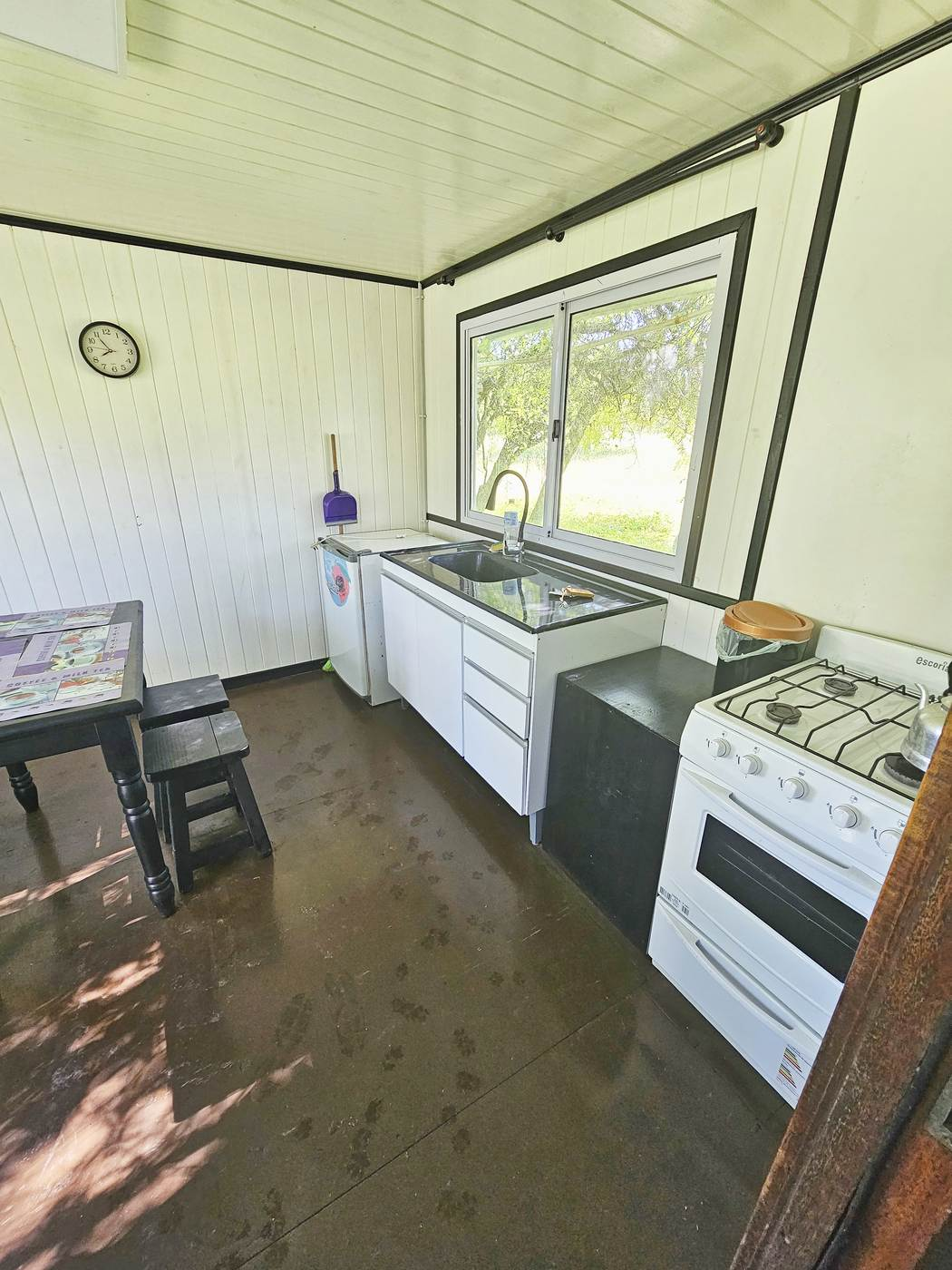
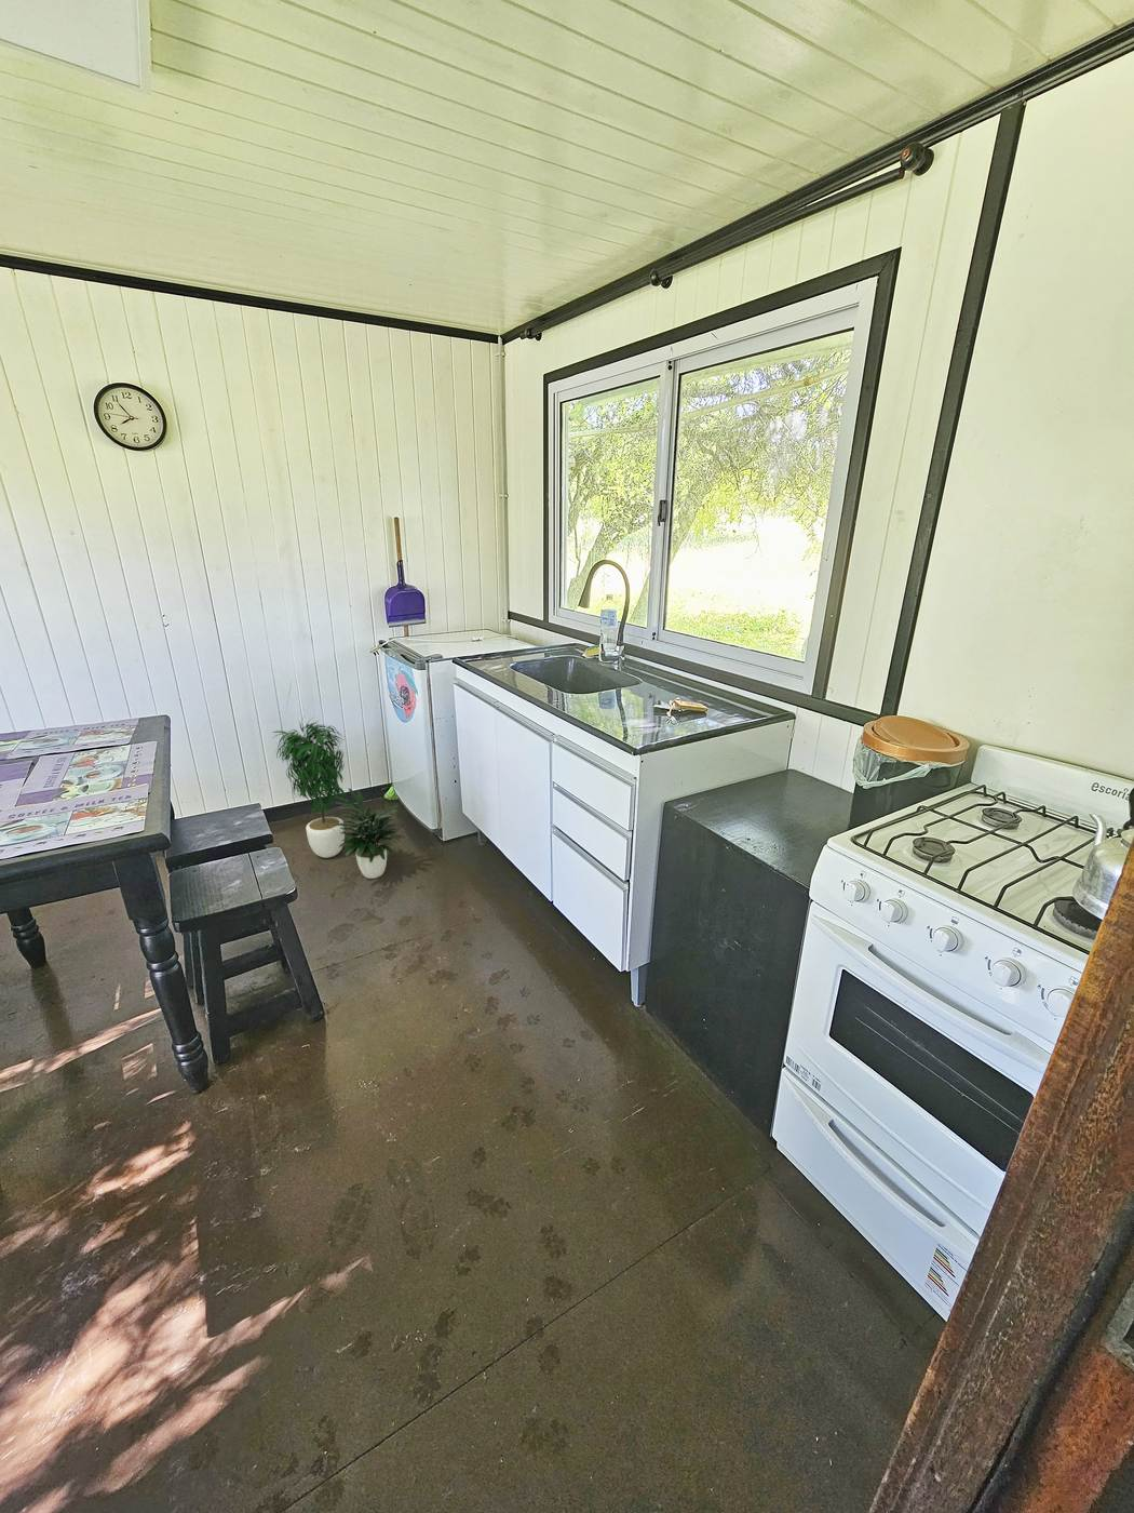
+ potted plant [272,716,404,879]
